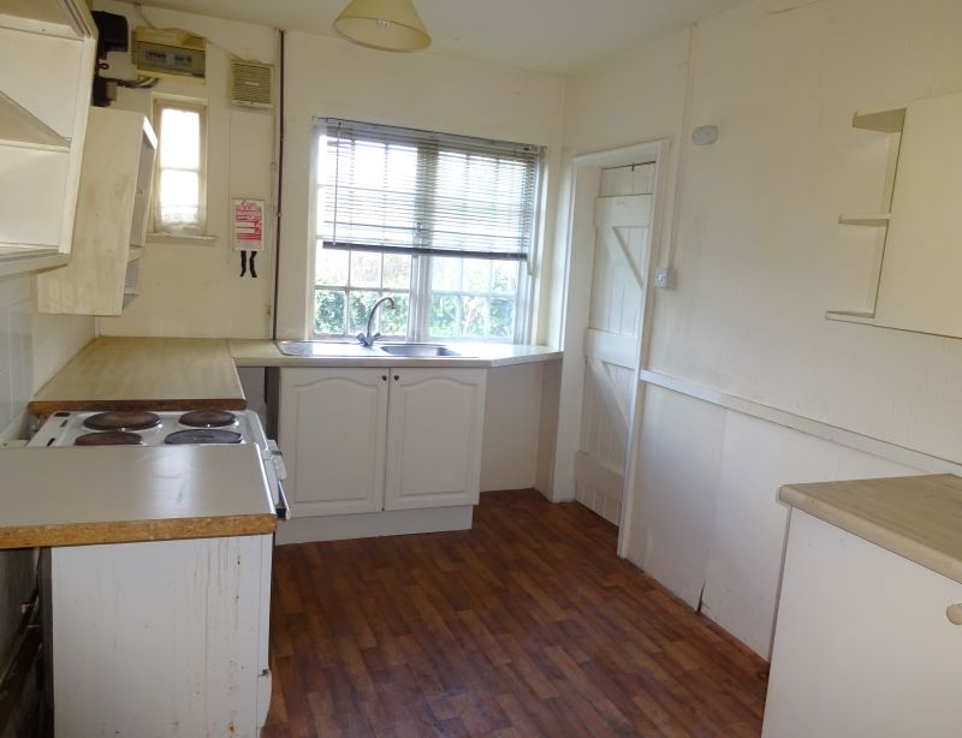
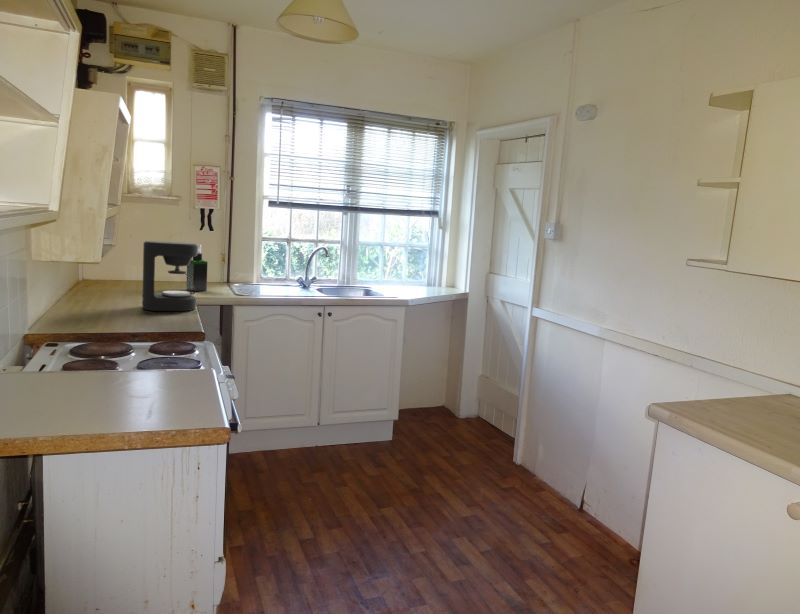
+ coffee maker [141,240,198,312]
+ spray bottle [186,243,209,292]
